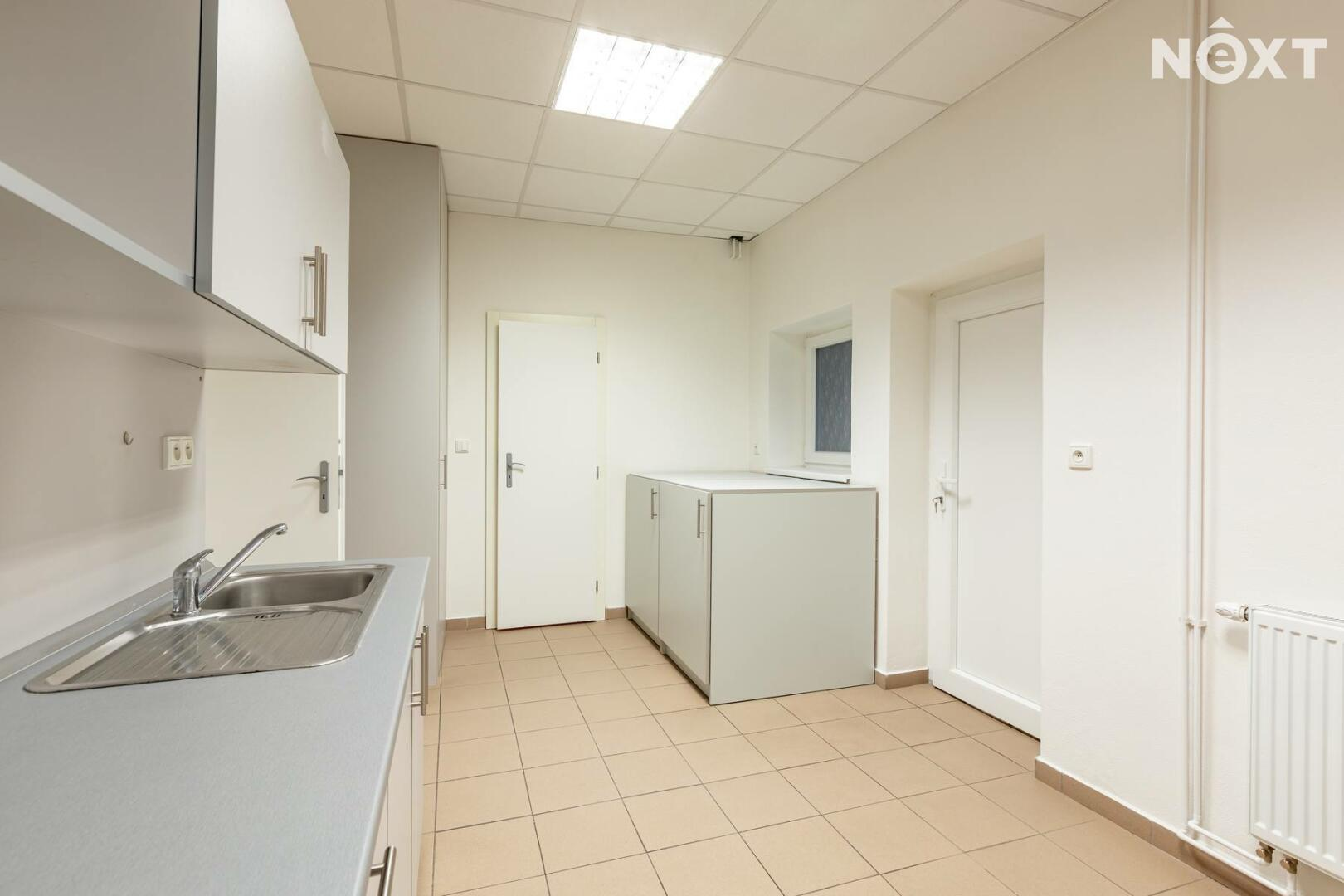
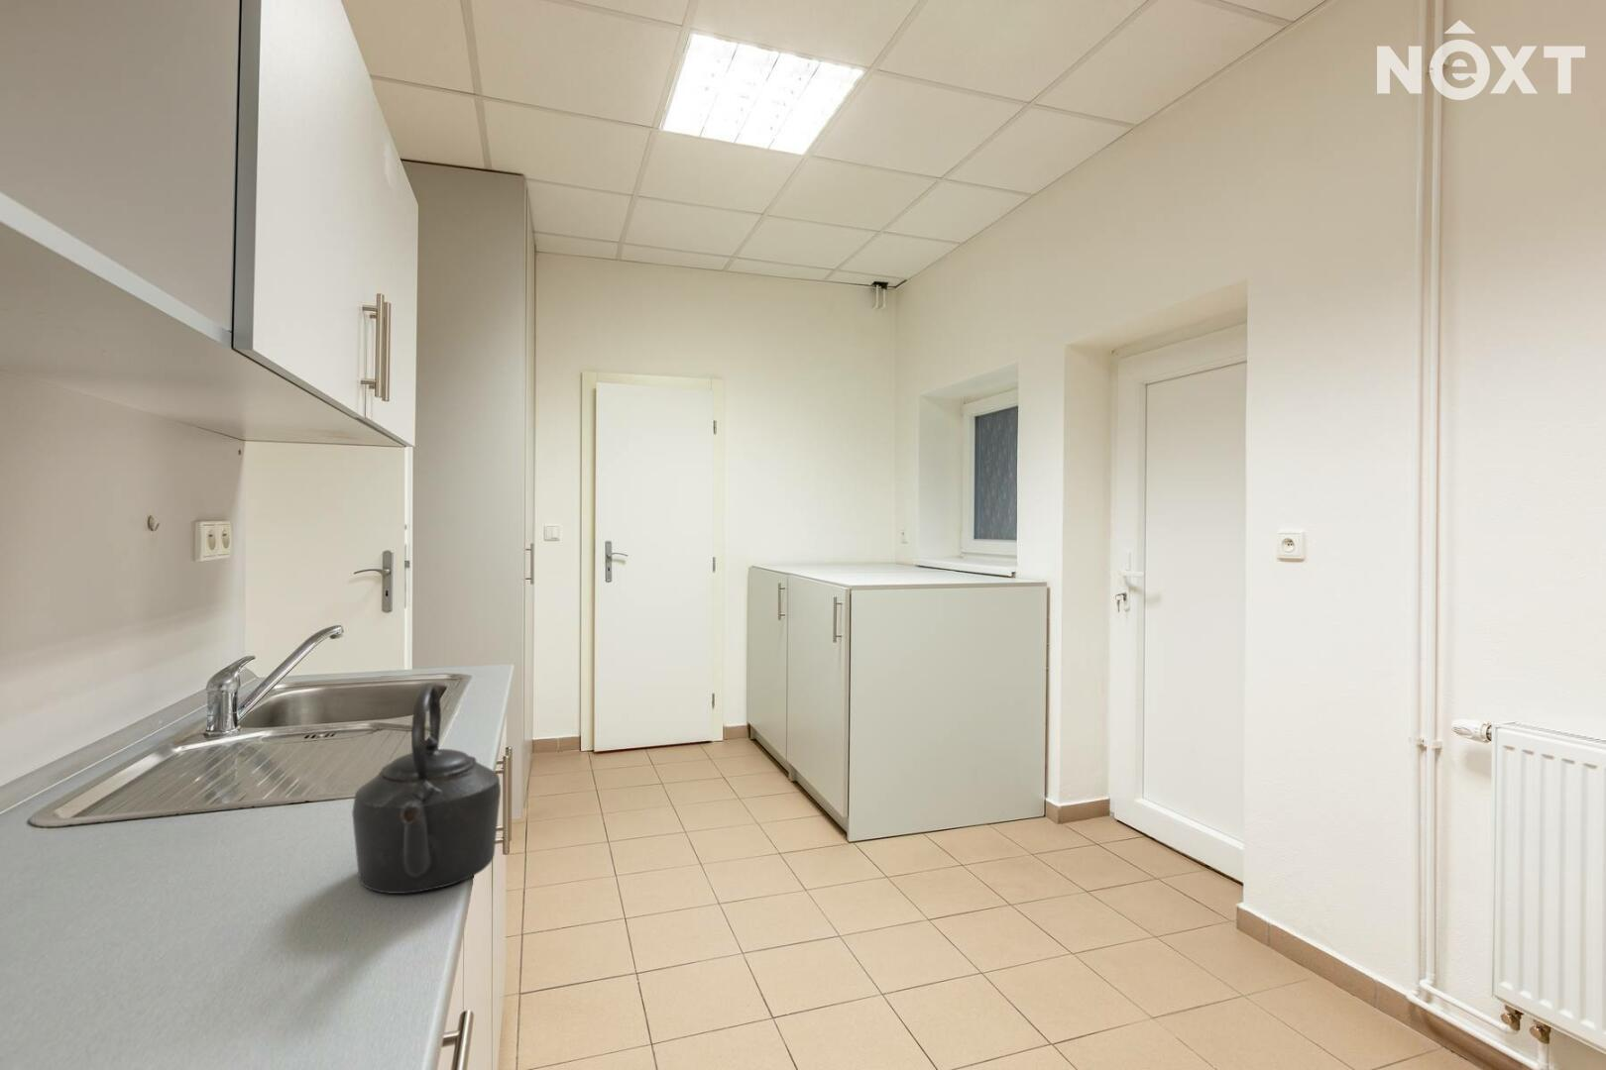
+ kettle [351,683,502,894]
